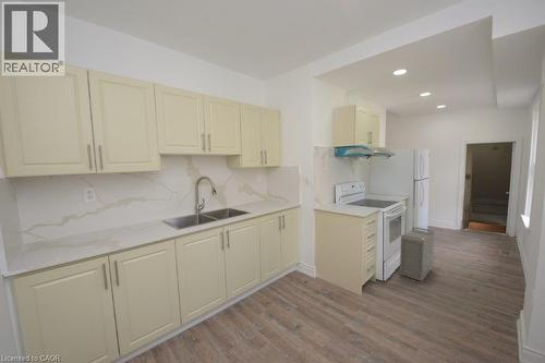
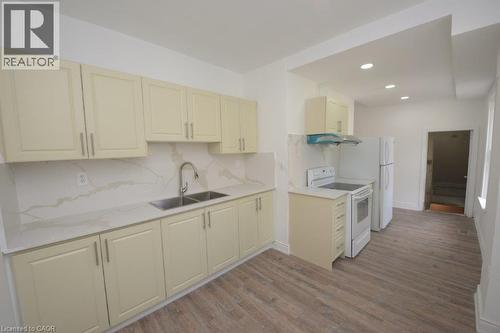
- storage bin [399,226,435,285]
